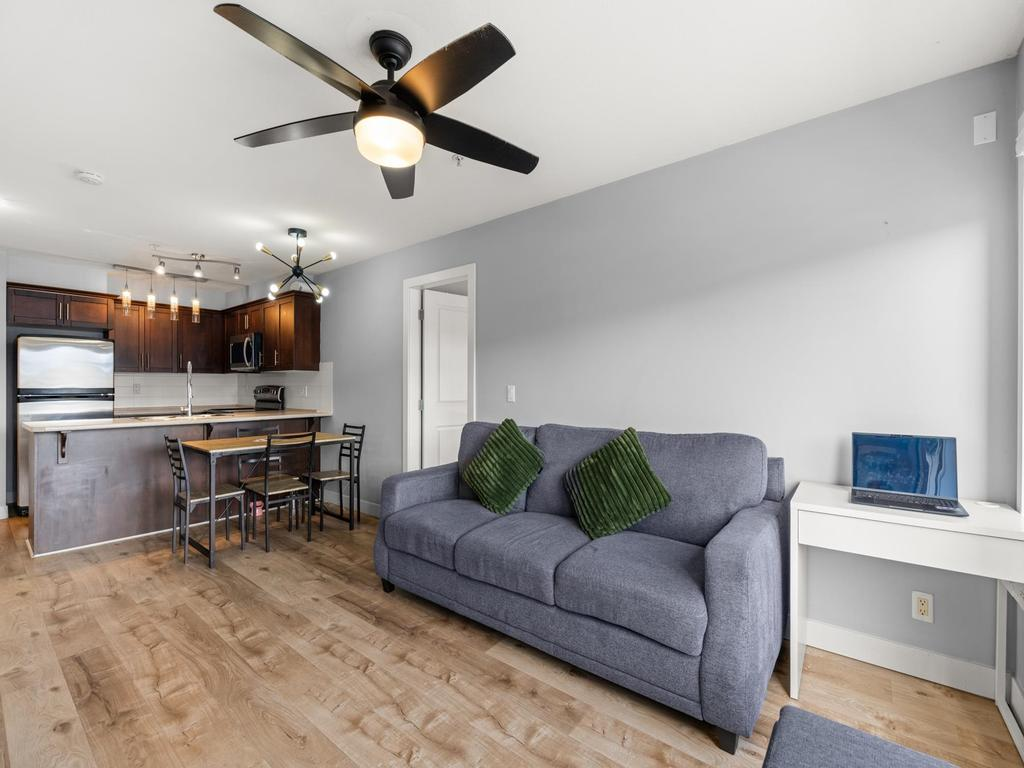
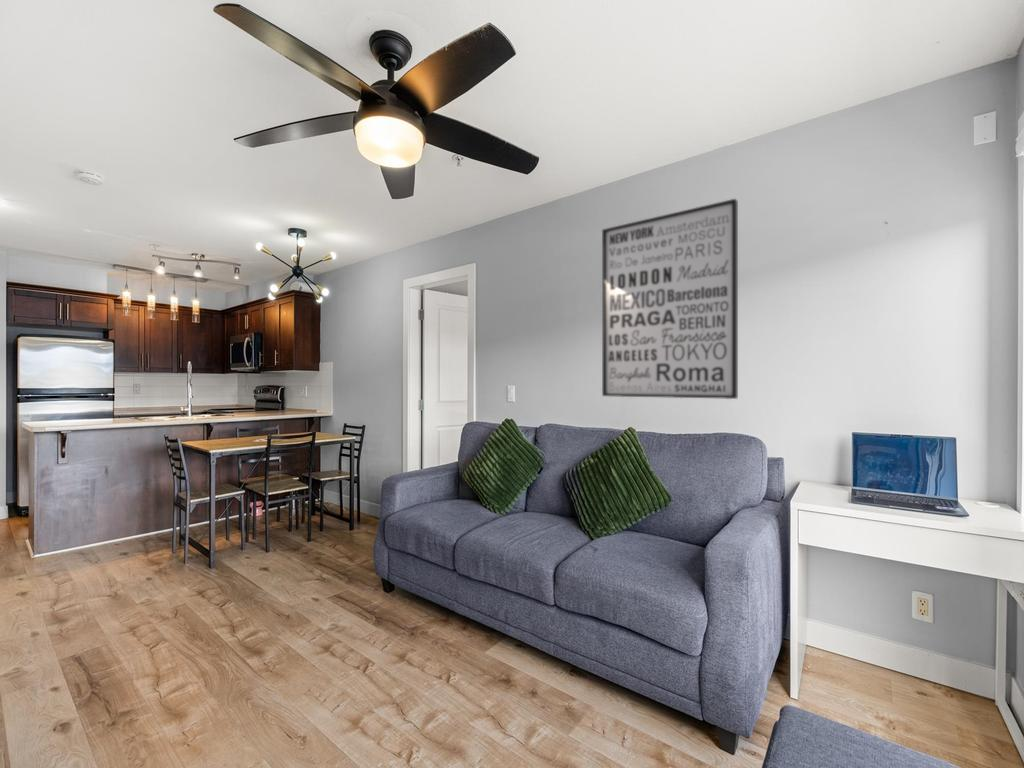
+ wall art [601,198,739,400]
